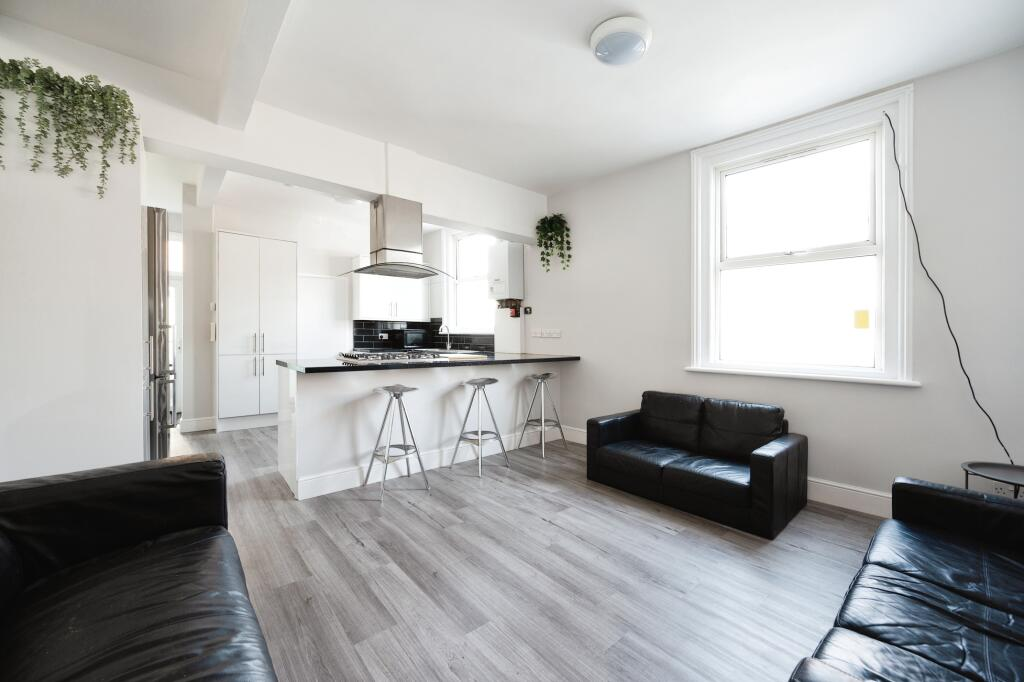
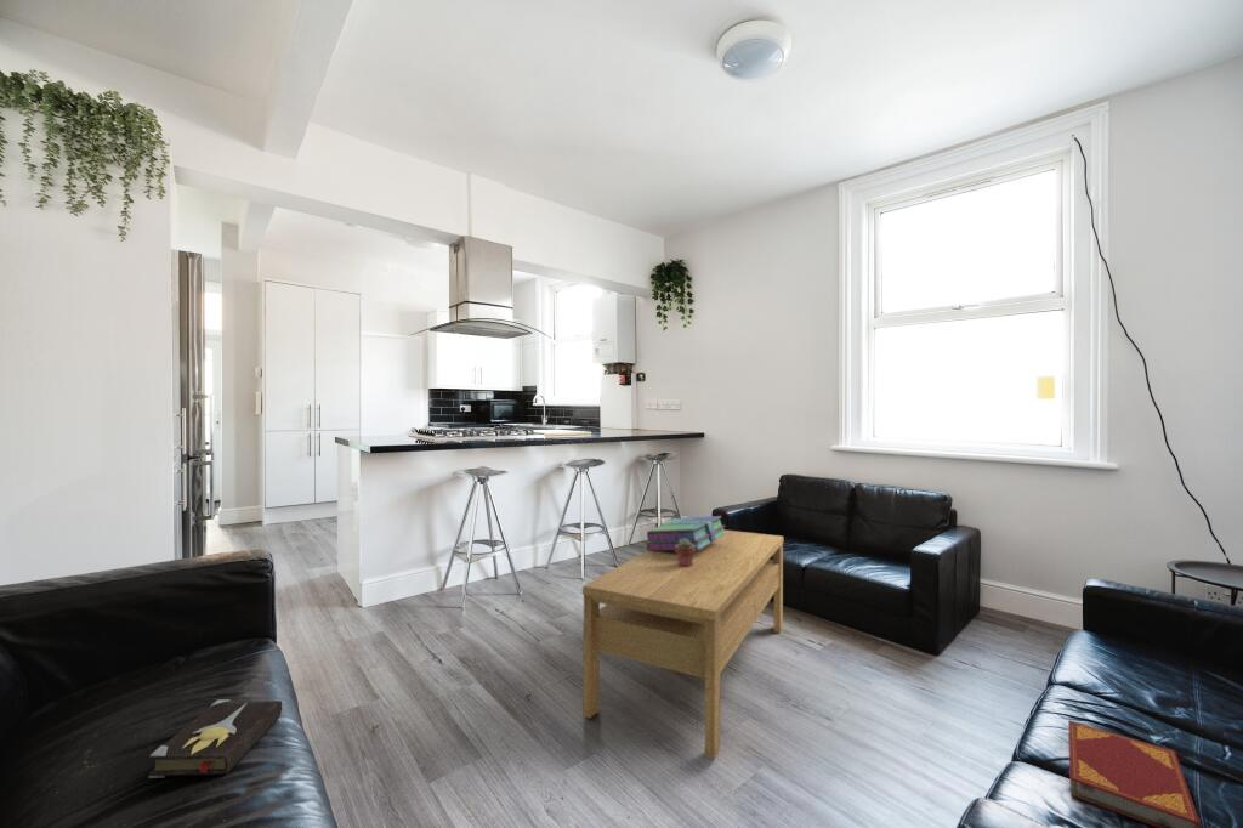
+ hardback book [1067,719,1203,828]
+ hardback book [147,698,283,779]
+ coffee table [581,528,784,760]
+ potted succulent [675,538,696,567]
+ stack of books [645,515,726,551]
